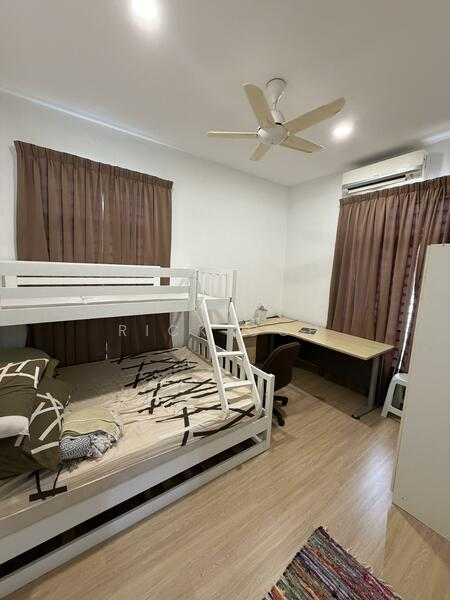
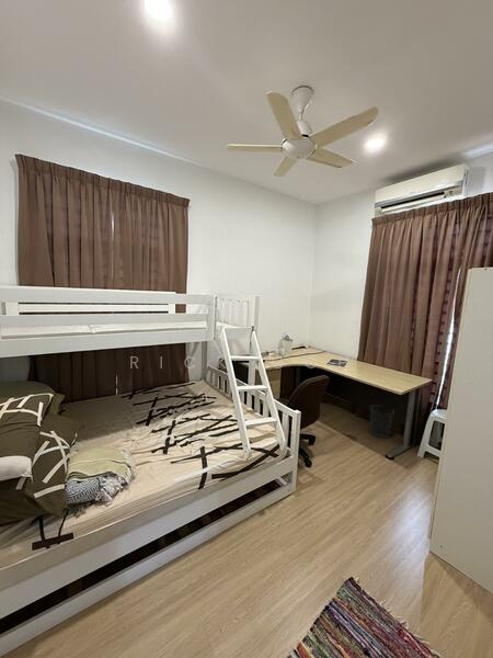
+ wastebasket [369,404,395,439]
